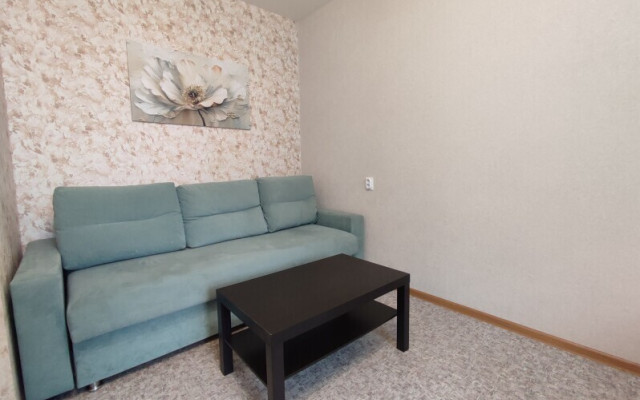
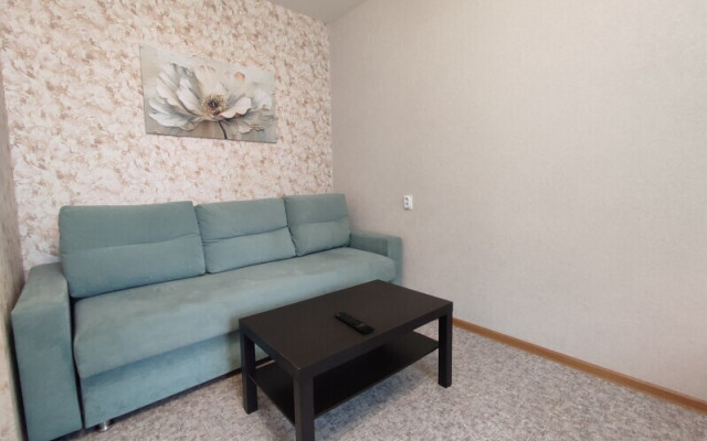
+ remote control [334,311,376,335]
